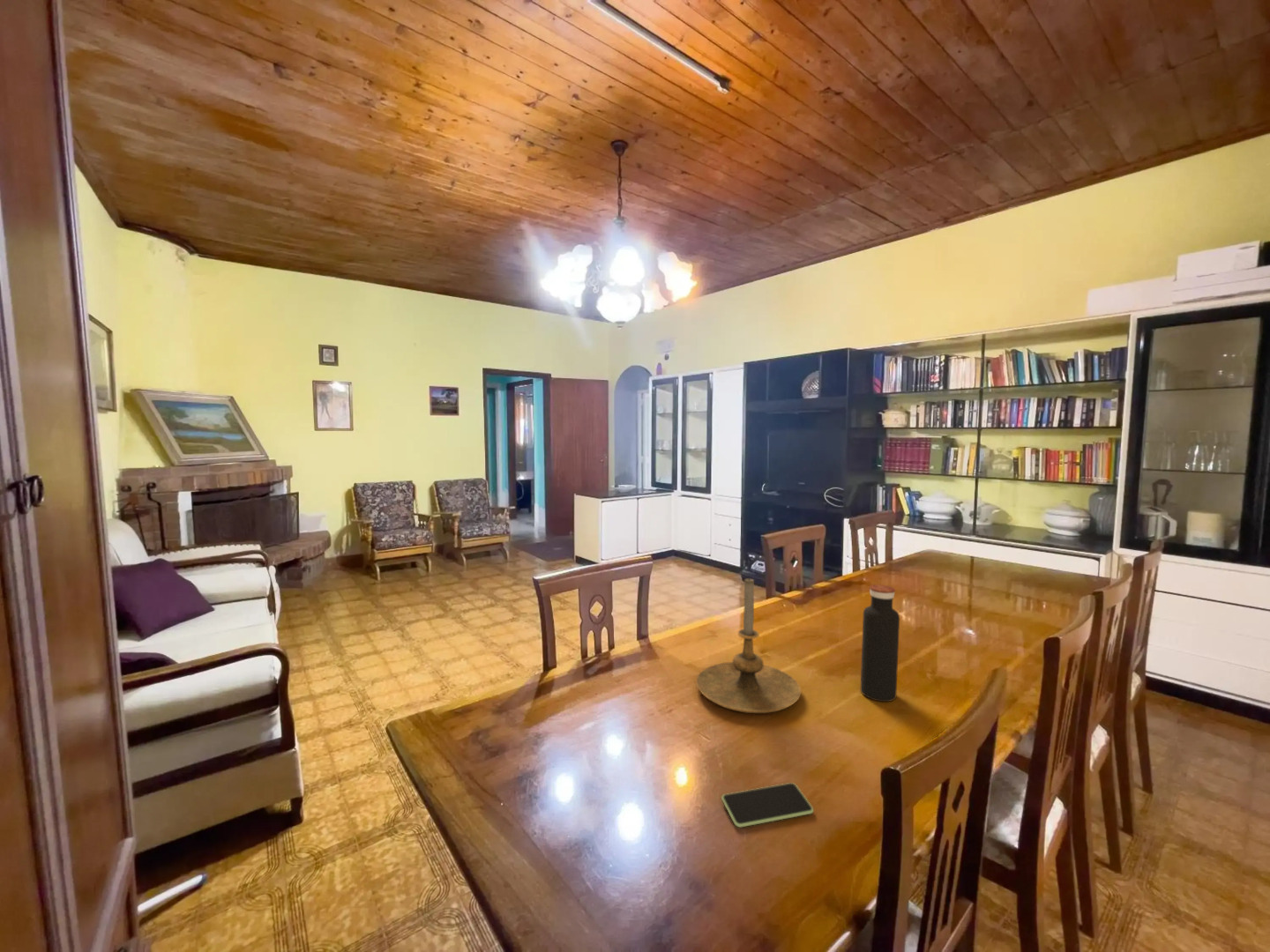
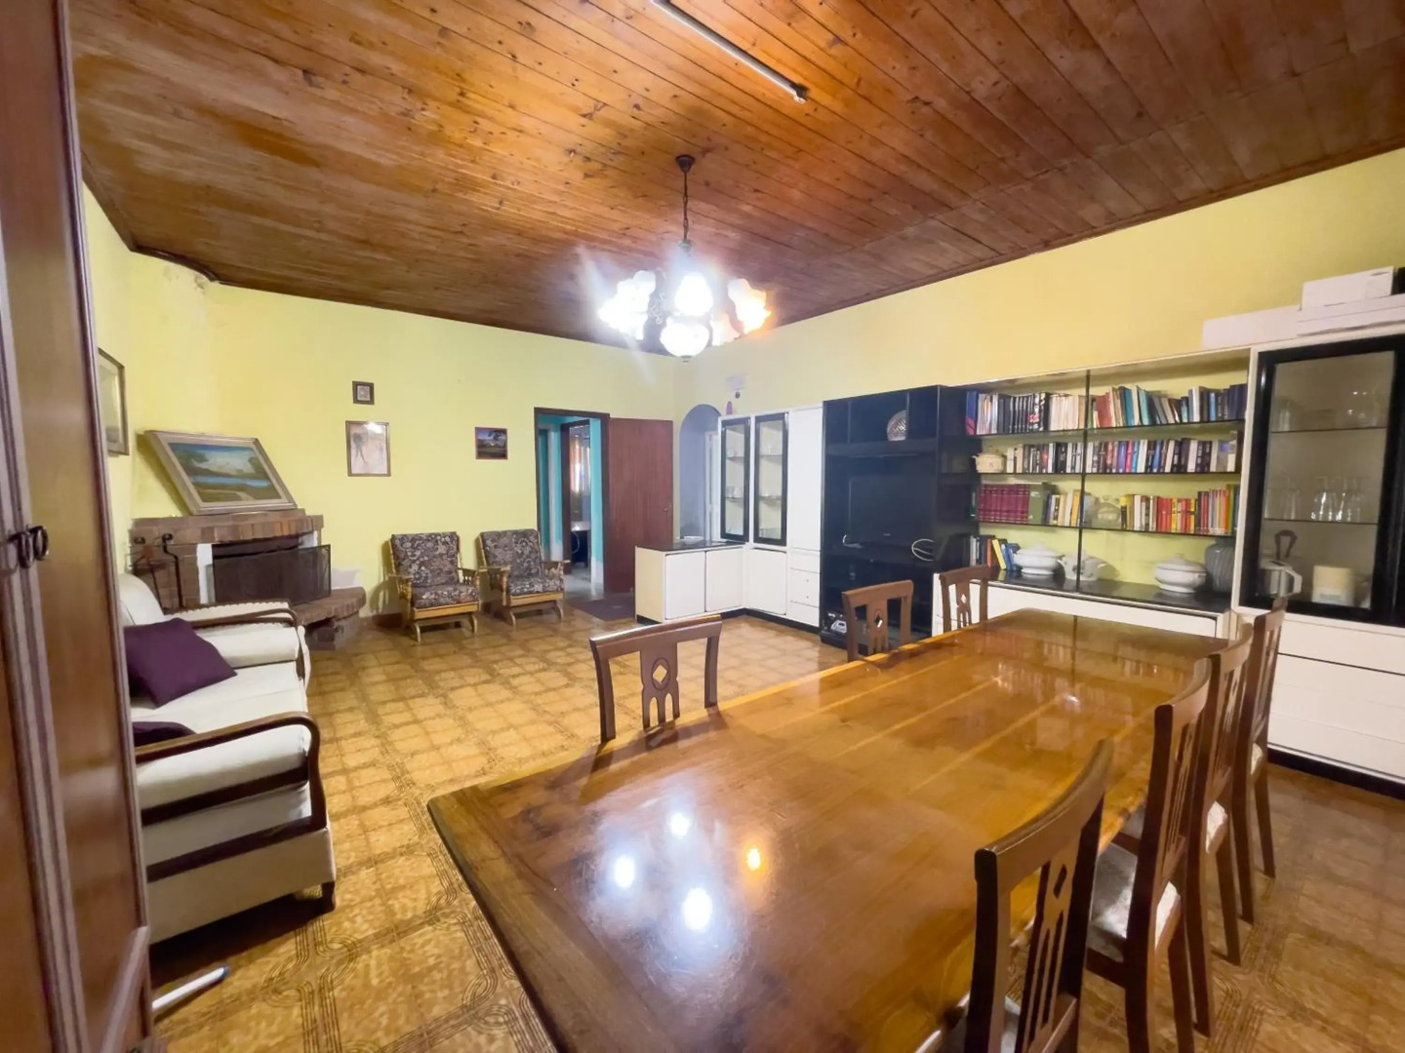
- water bottle [860,584,900,703]
- candle holder [696,577,802,714]
- smartphone [721,782,814,828]
